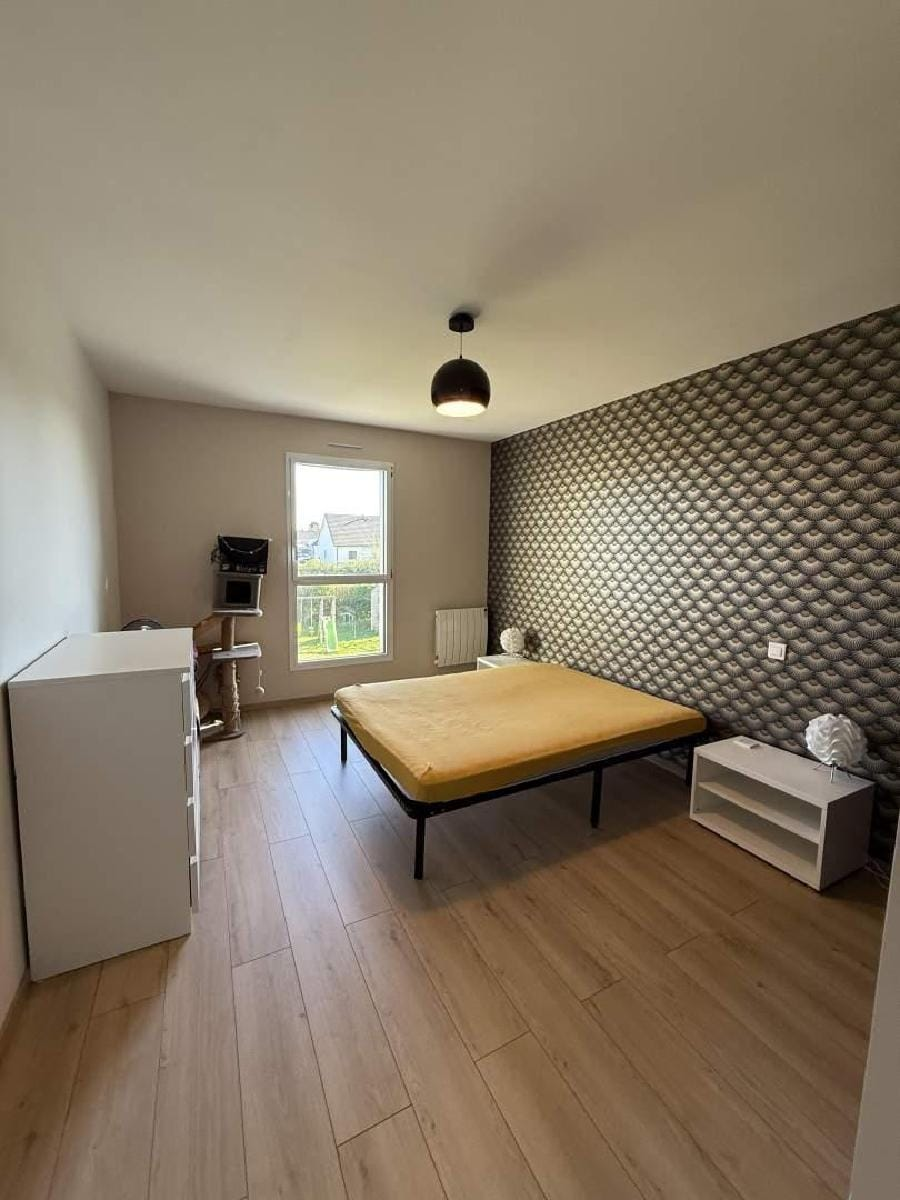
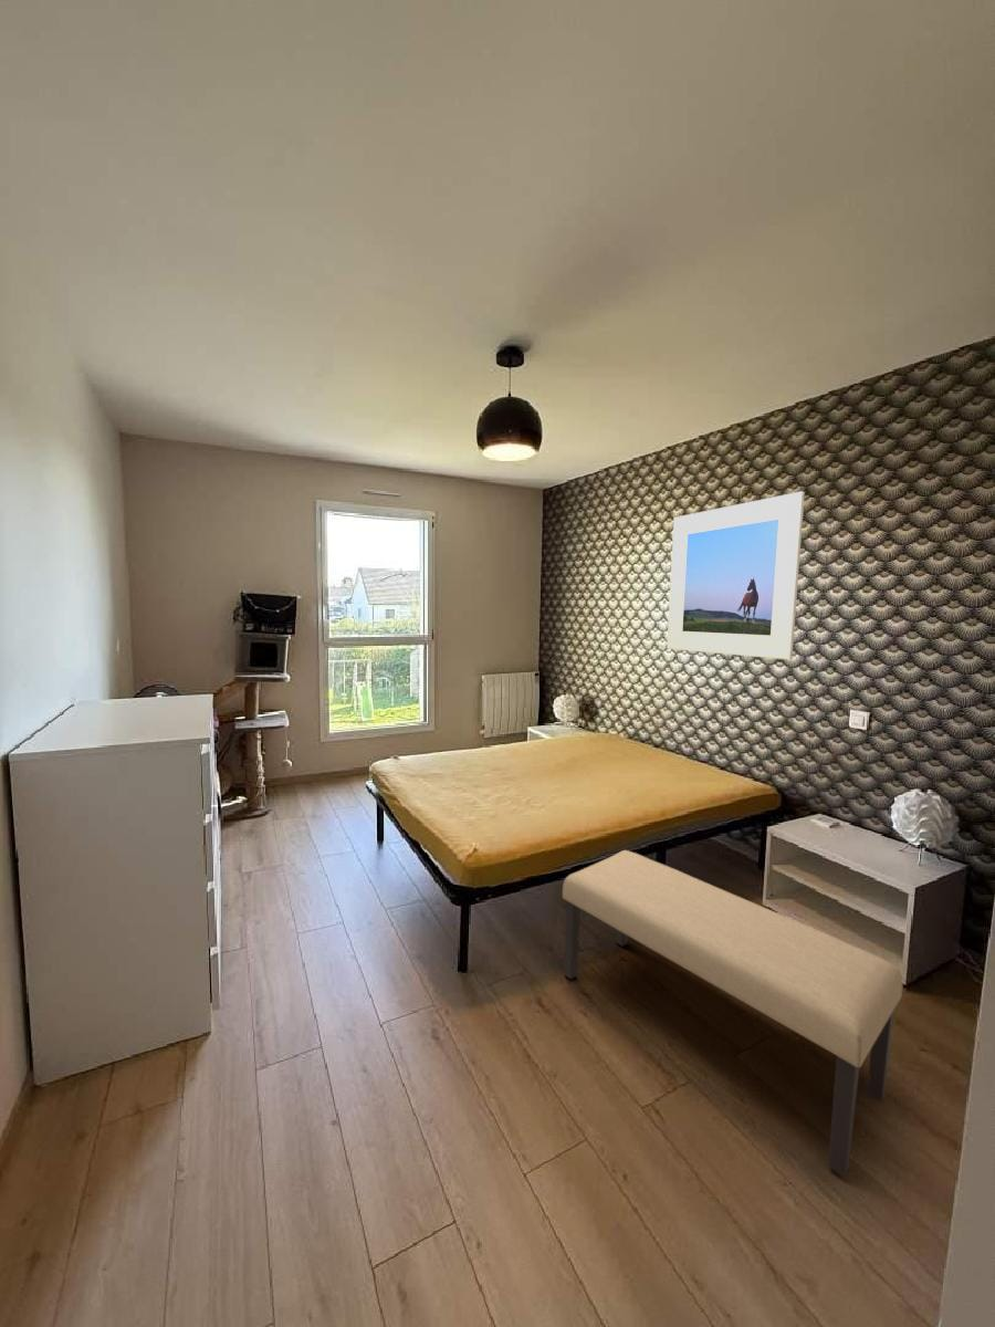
+ bench [562,849,903,1178]
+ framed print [666,490,806,660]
